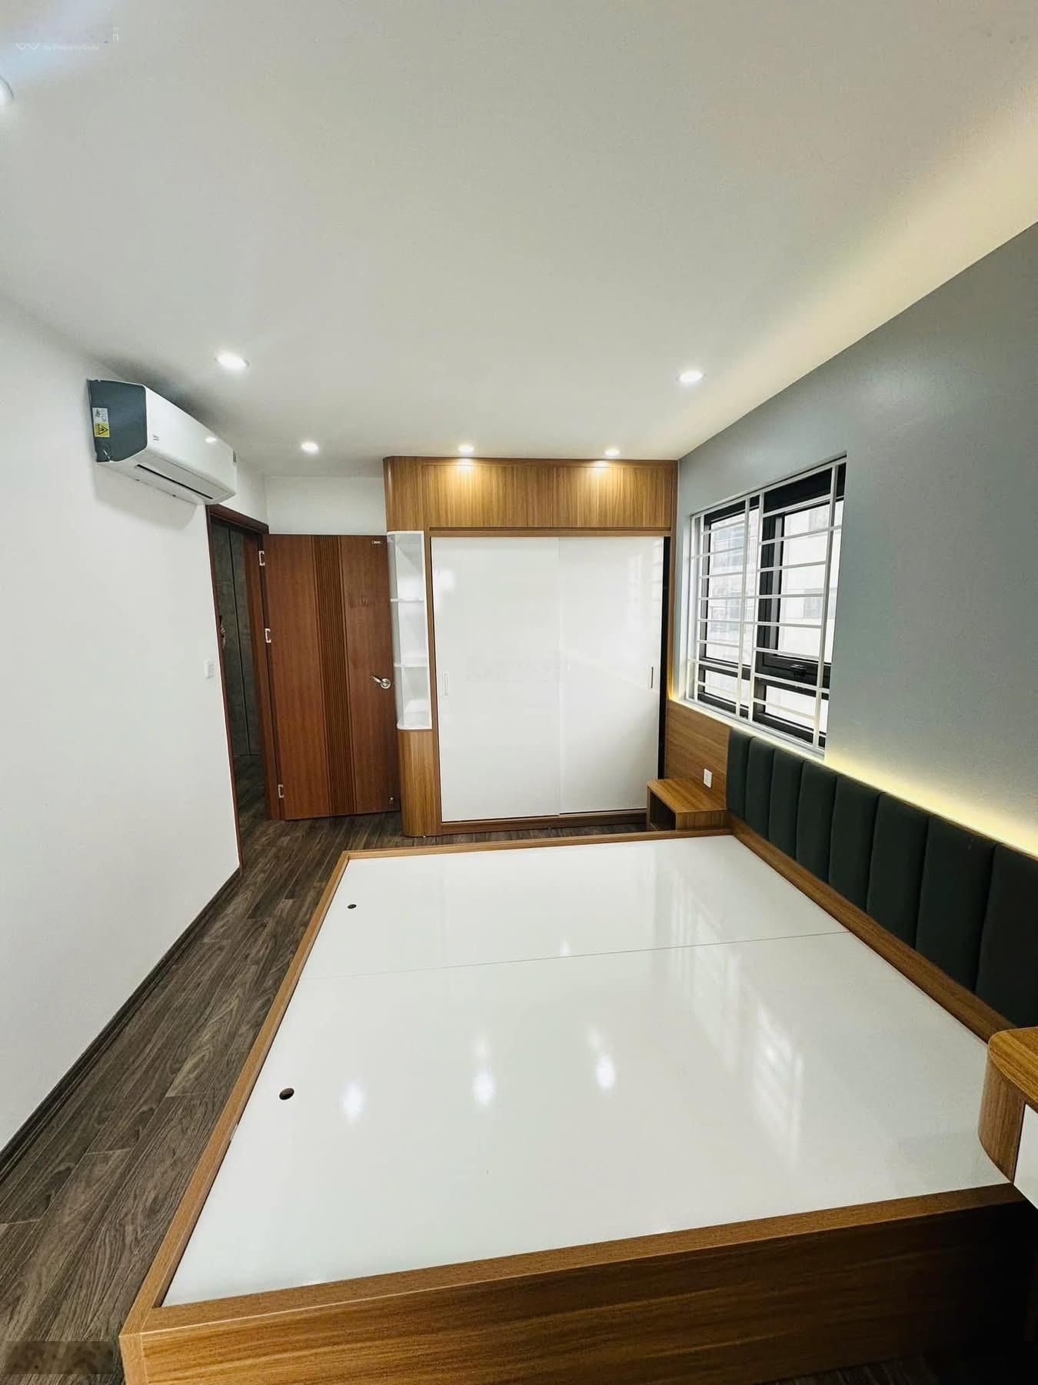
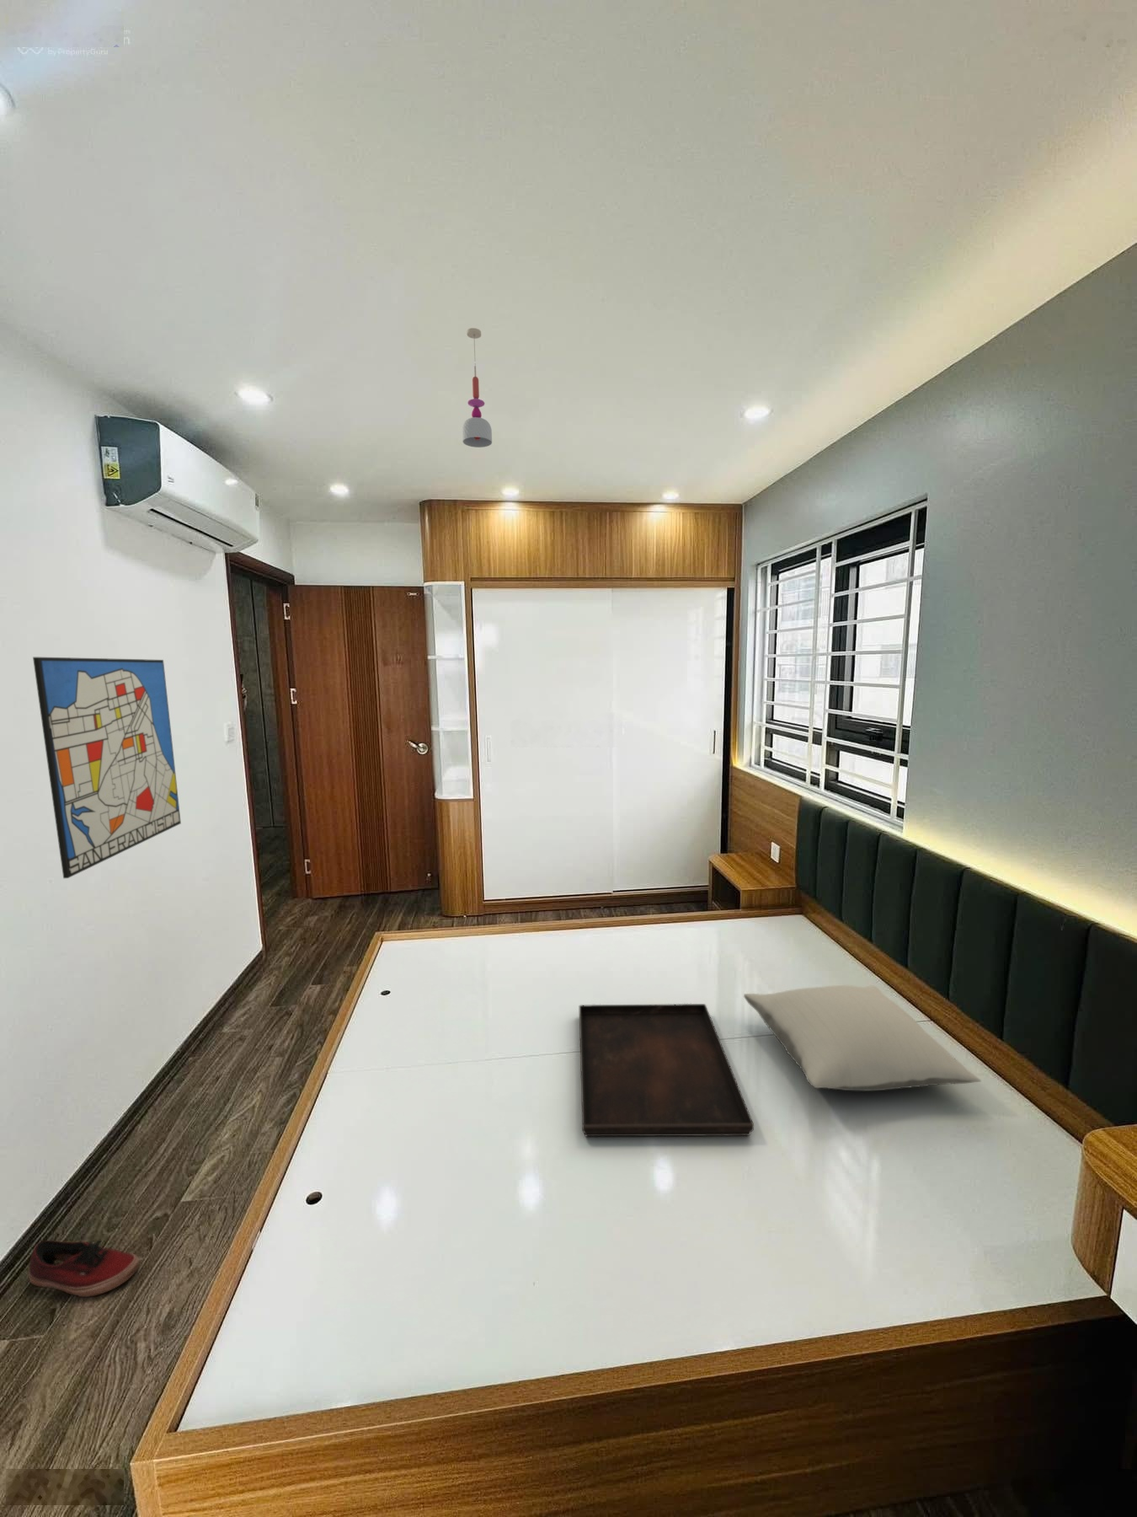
+ shoe [27,1240,140,1298]
+ pillow [743,984,982,1092]
+ pendant light [461,327,493,448]
+ wall art [32,657,182,879]
+ serving tray [578,1003,755,1138]
